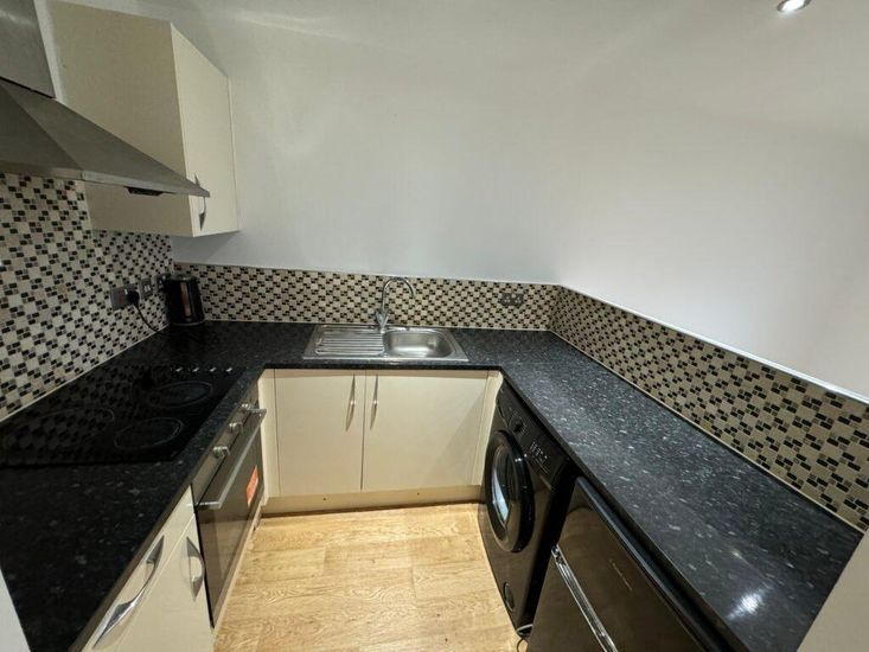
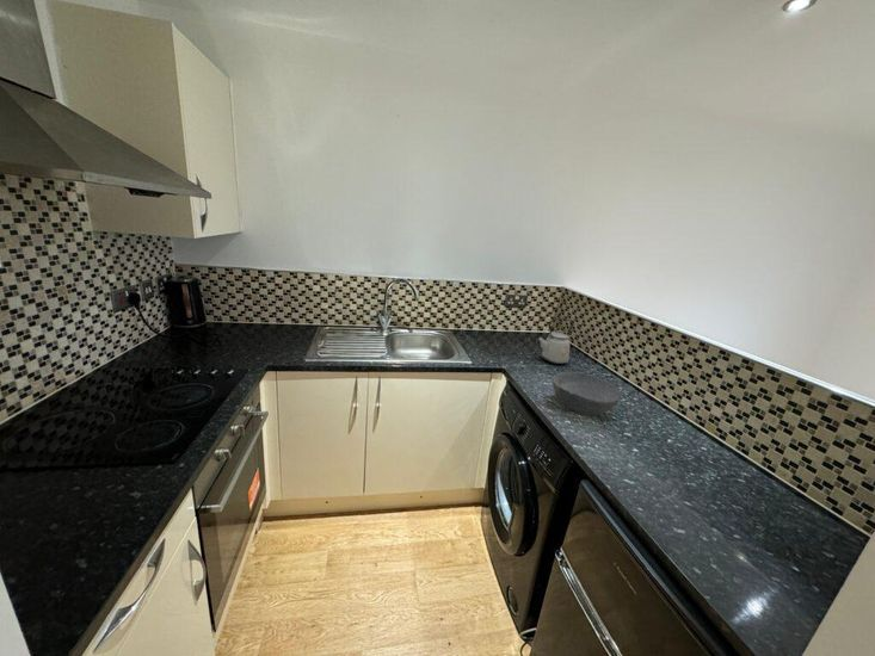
+ bowl [552,371,622,416]
+ kettle [536,317,574,365]
